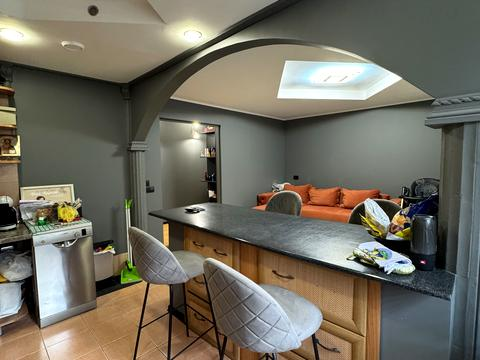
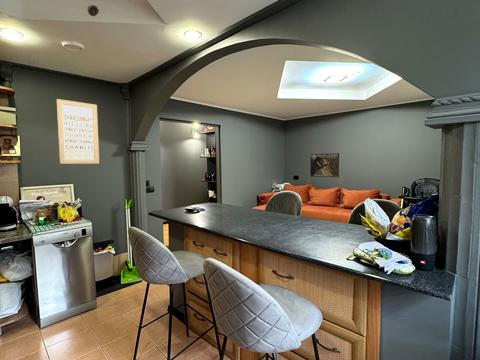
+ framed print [309,152,340,178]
+ wall art [56,98,100,165]
